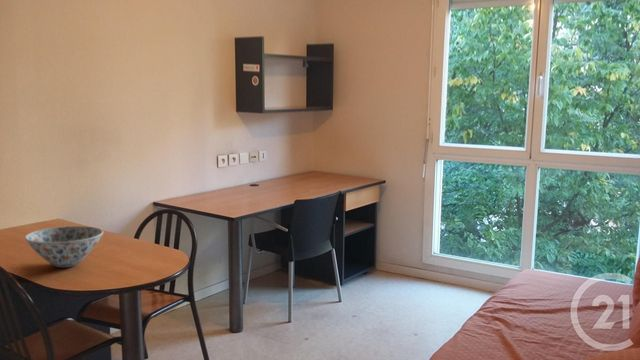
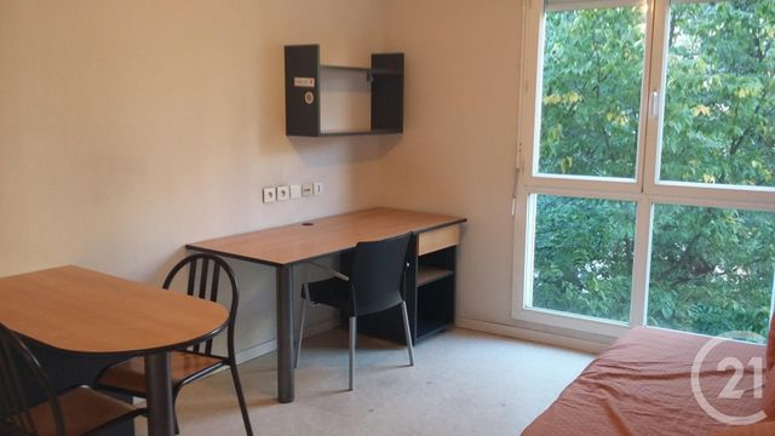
- bowl [24,225,104,268]
